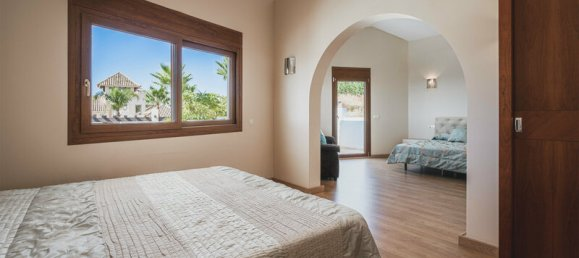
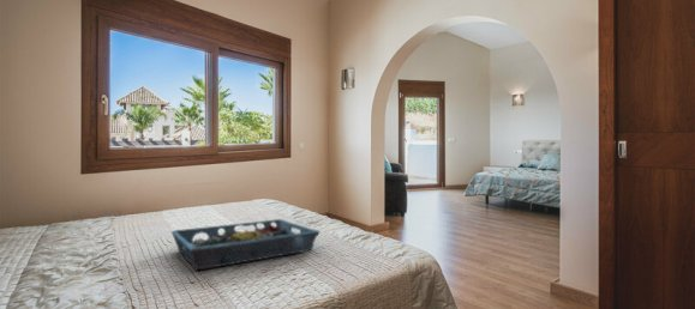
+ serving tray [170,218,322,272]
